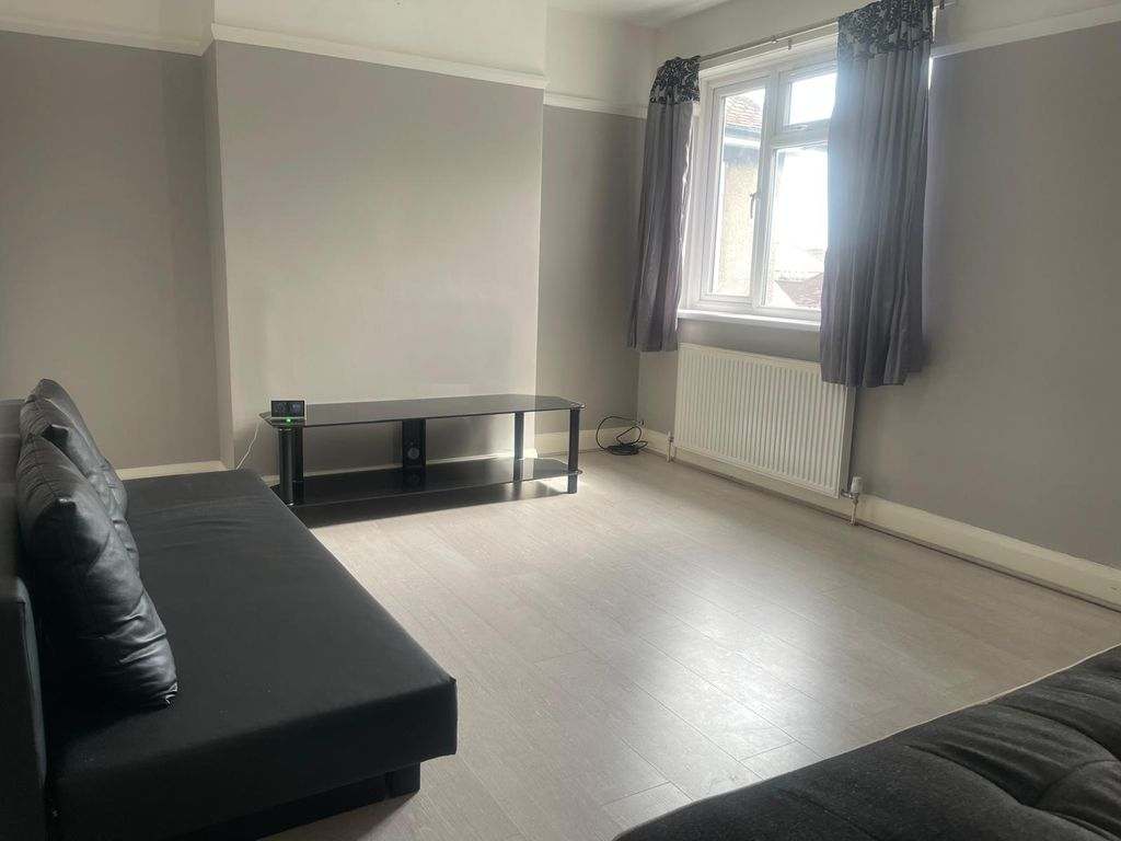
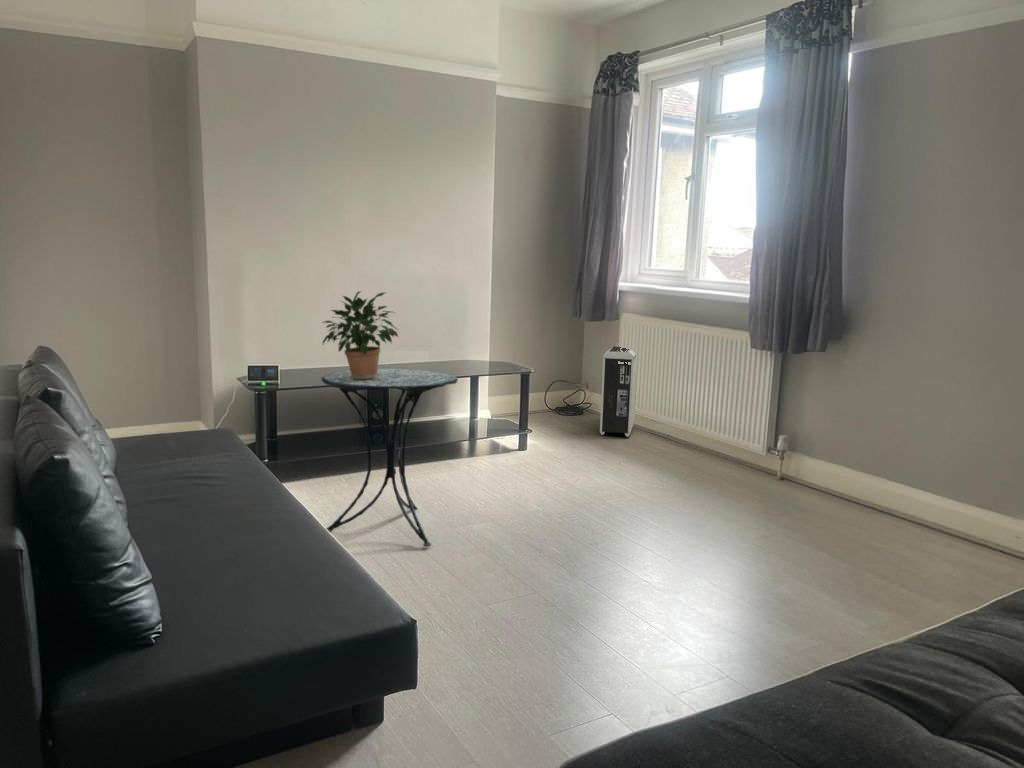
+ side table [321,368,459,547]
+ air purifier [599,342,637,438]
+ potted plant [321,290,401,379]
